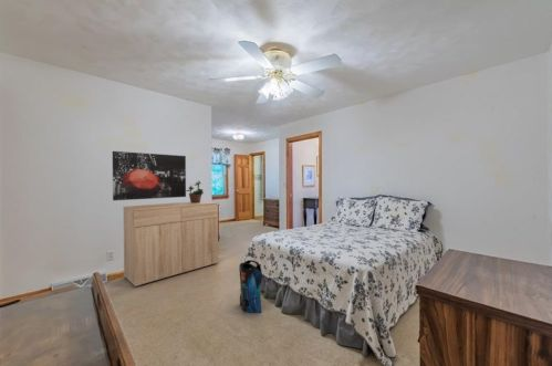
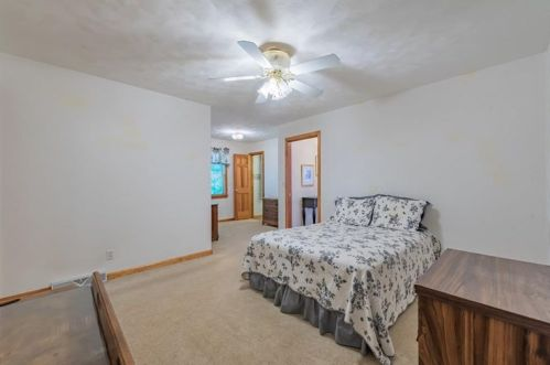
- potted plant [186,179,205,203]
- pouch [238,259,263,314]
- dresser [122,200,219,289]
- wall art [112,150,187,201]
